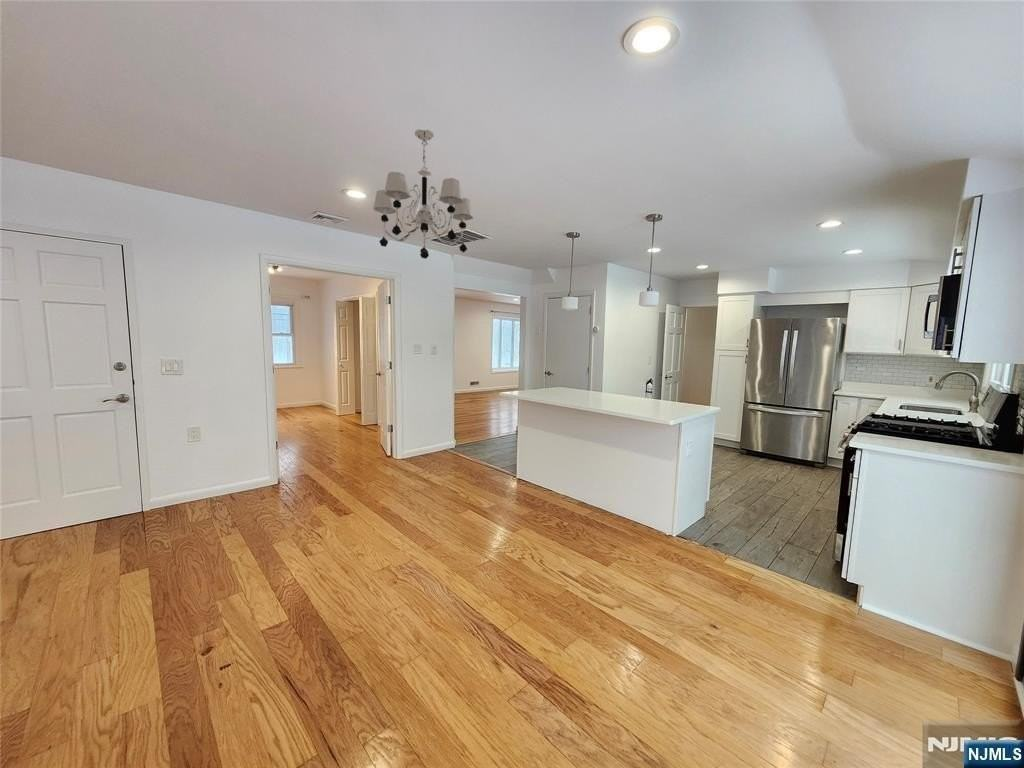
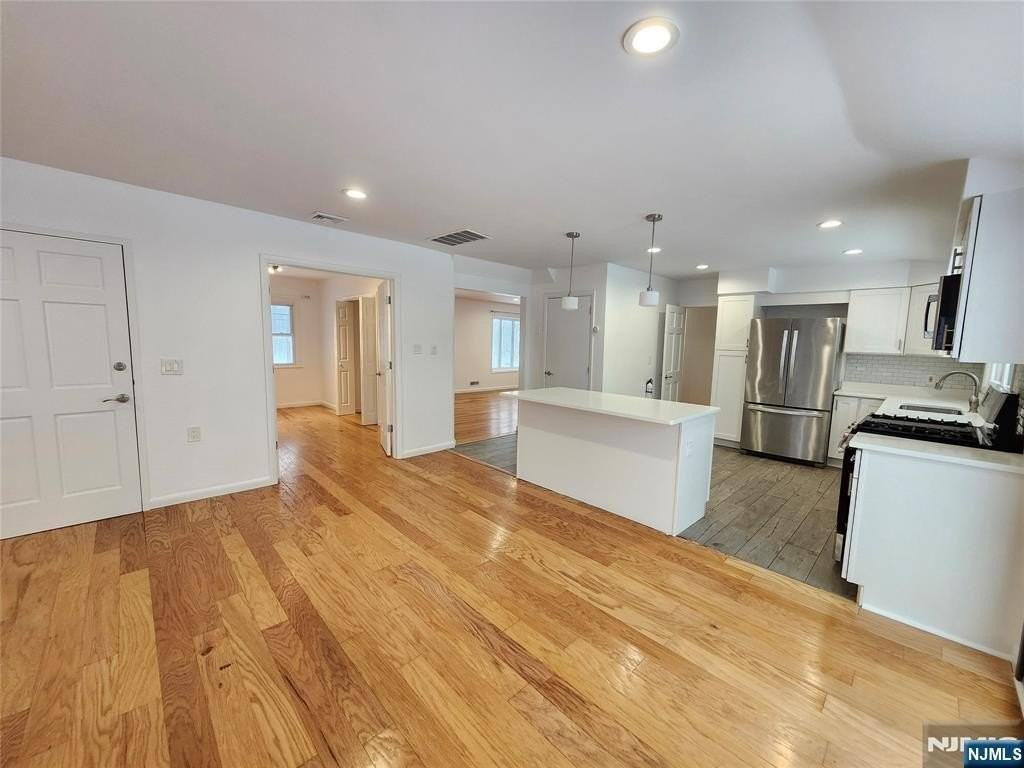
- chandelier [372,128,474,260]
